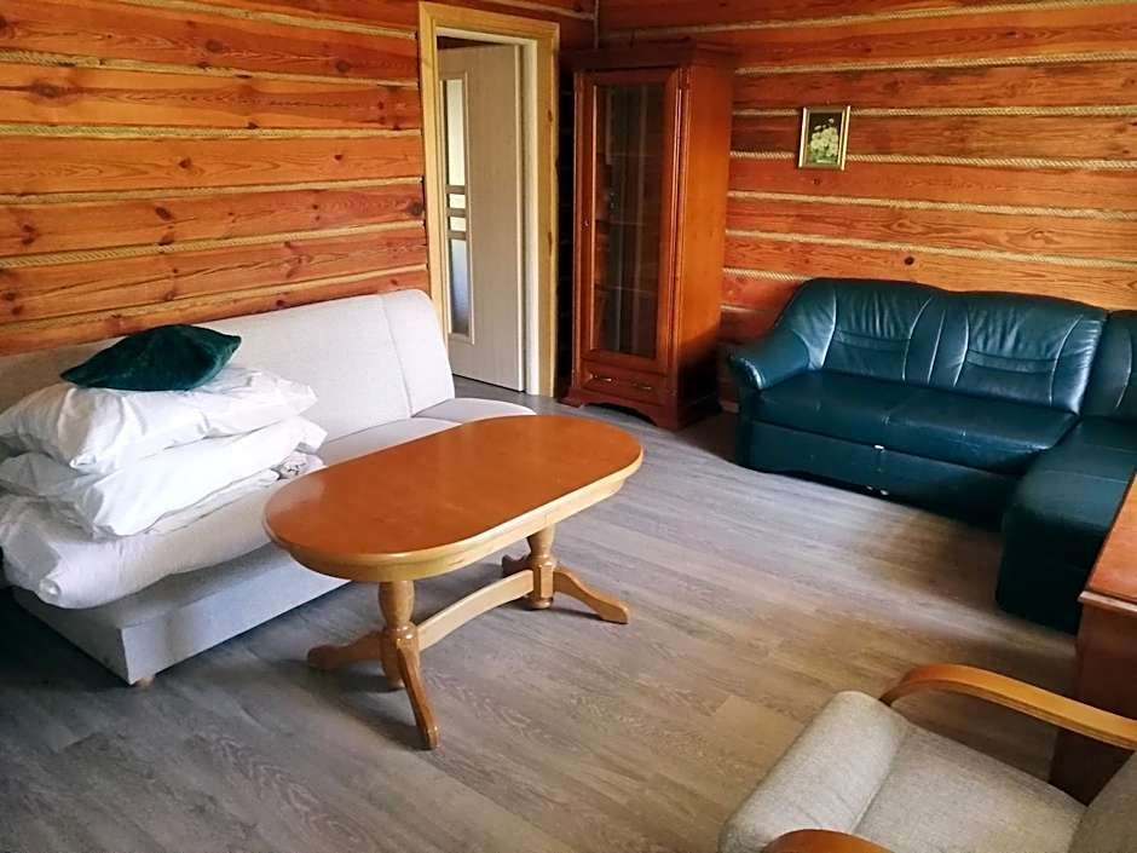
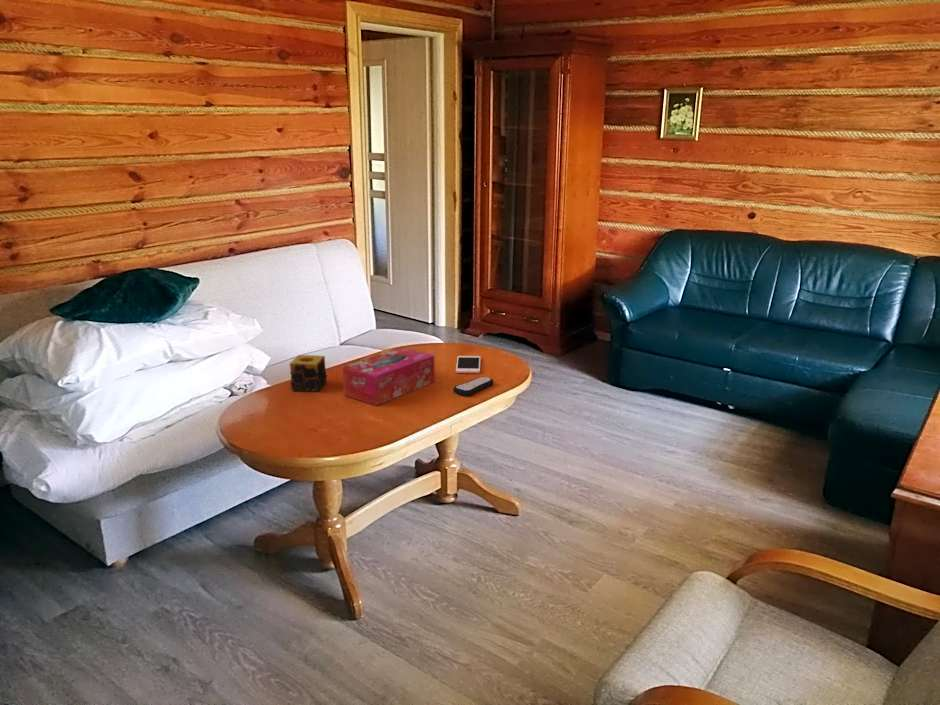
+ candle [289,354,328,393]
+ cell phone [455,355,482,374]
+ remote control [452,376,495,397]
+ tissue box [342,346,436,406]
